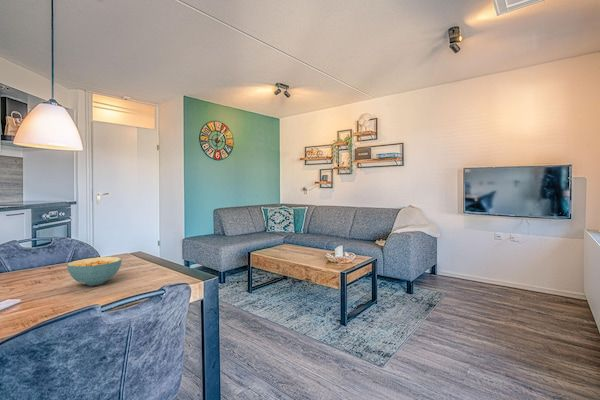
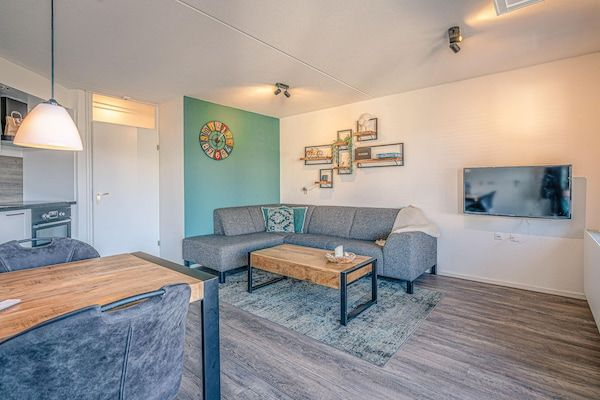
- cereal bowl [66,256,123,287]
